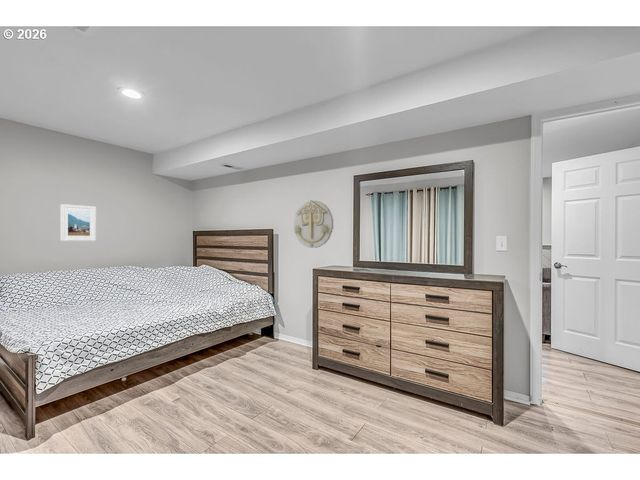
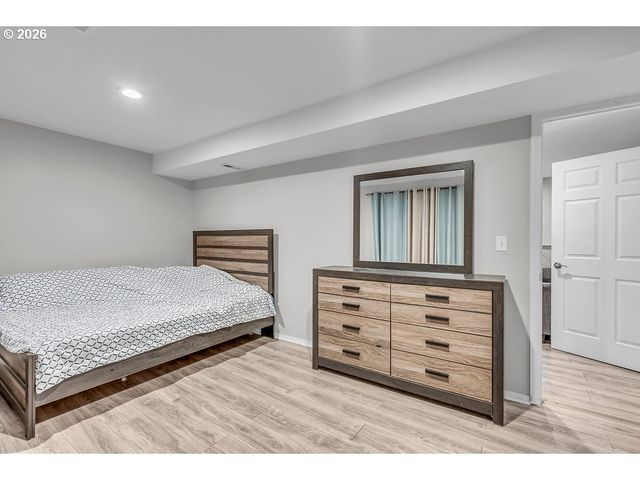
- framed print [60,203,97,242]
- wall decoration [293,199,334,249]
